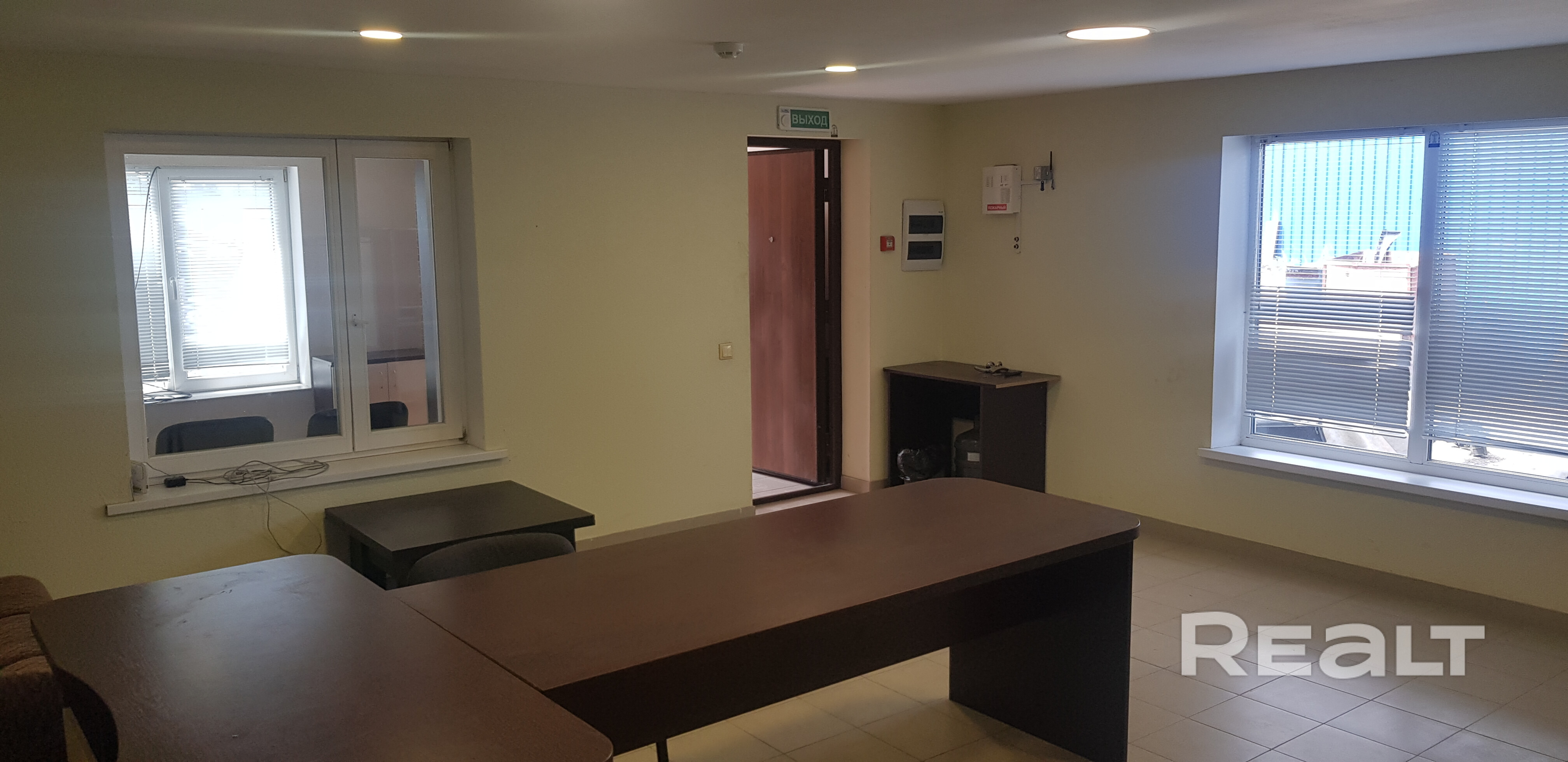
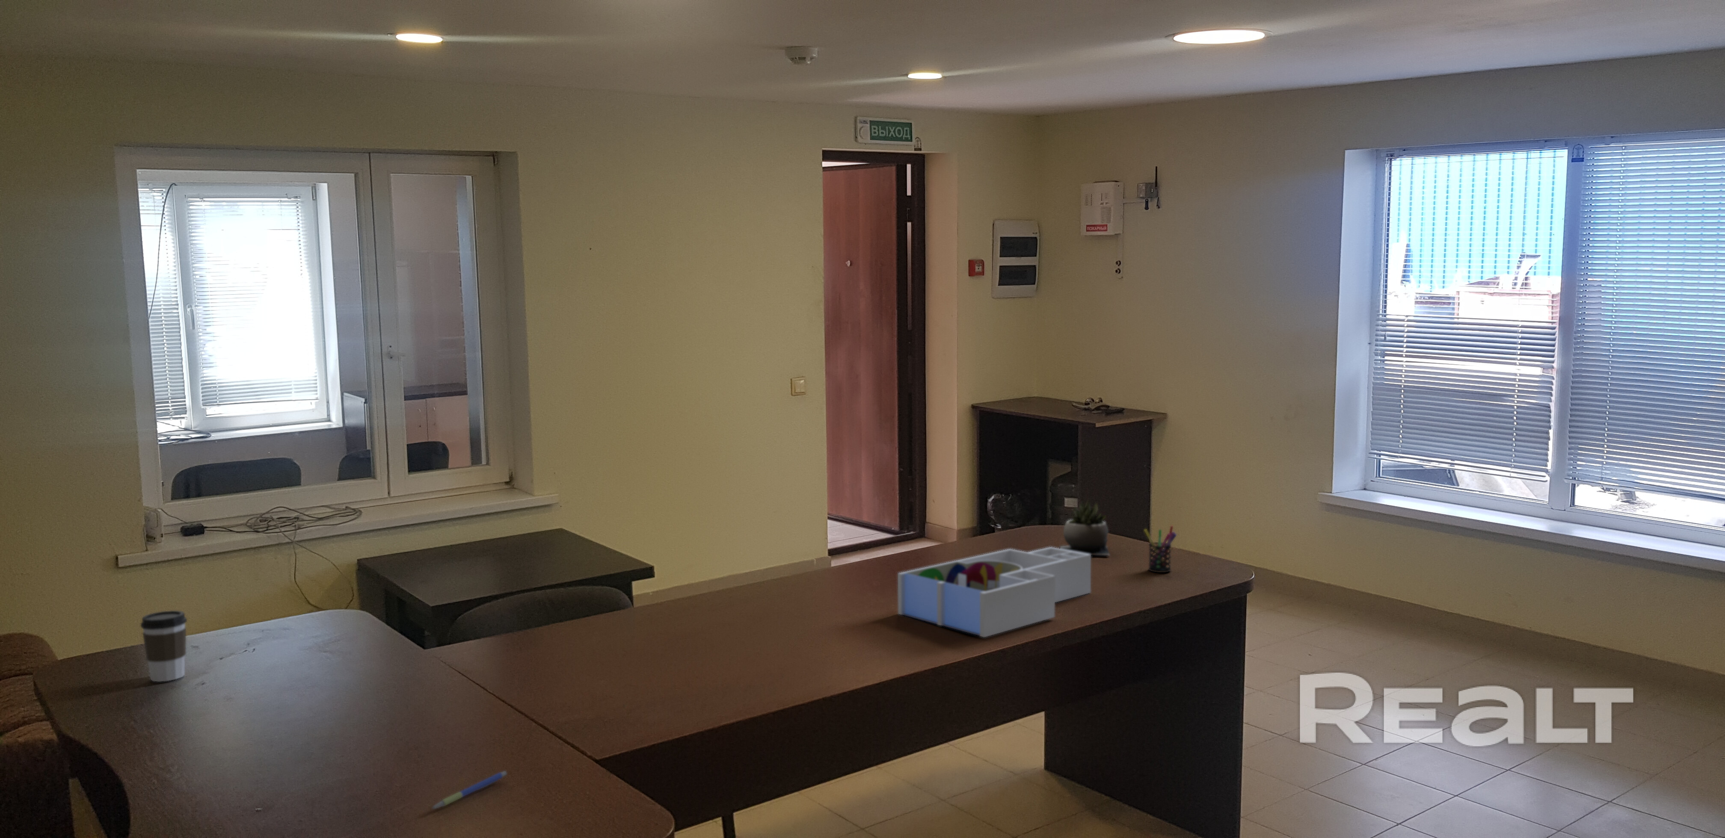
+ pen holder [1143,525,1177,573]
+ desk organizer [897,547,1091,638]
+ pen [431,771,507,809]
+ succulent plant [1059,499,1110,555]
+ coffee cup [141,610,187,682]
